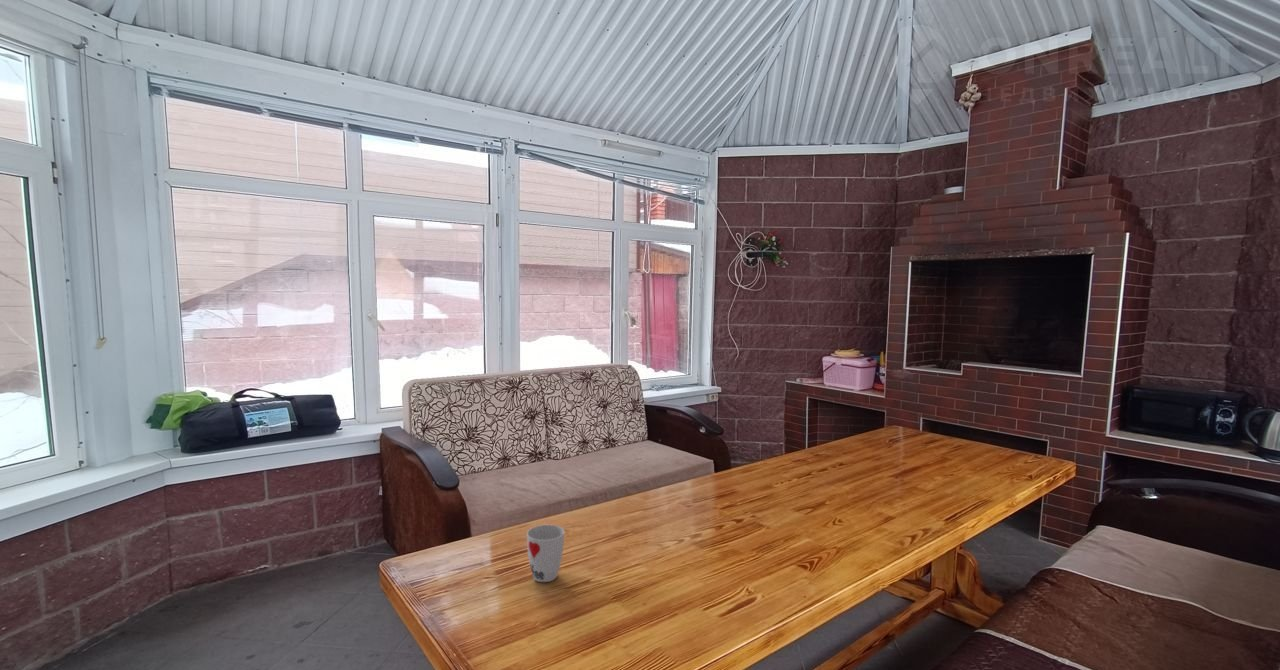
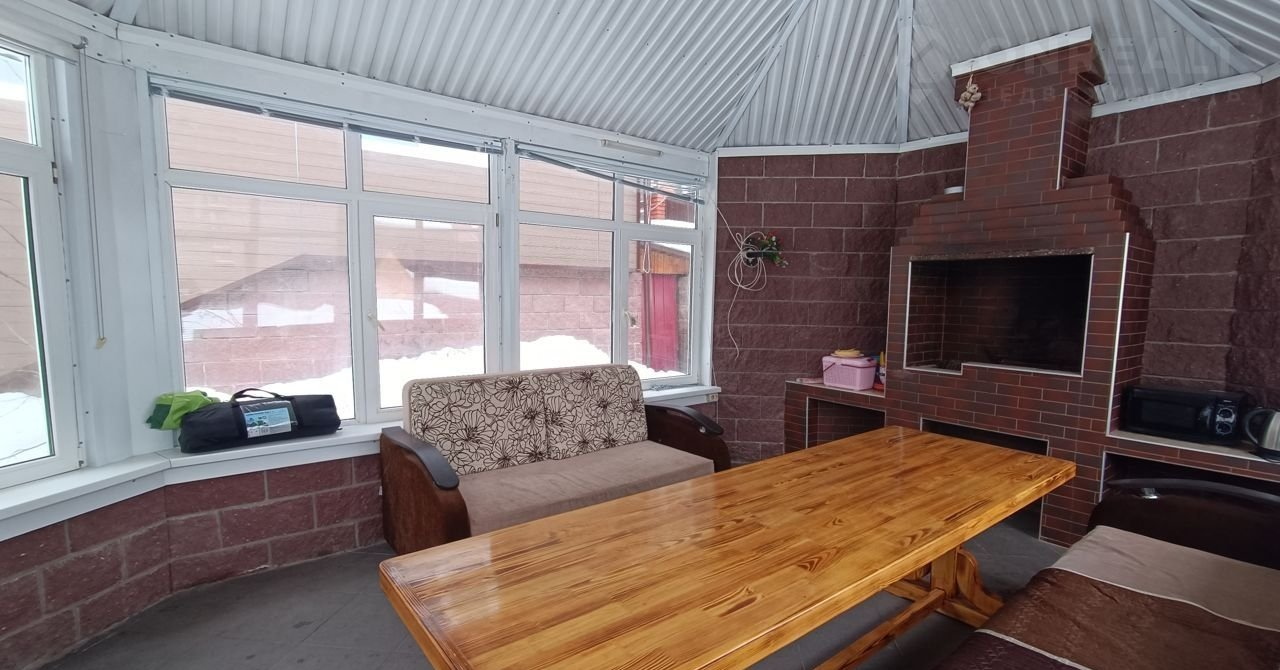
- cup [526,524,565,583]
